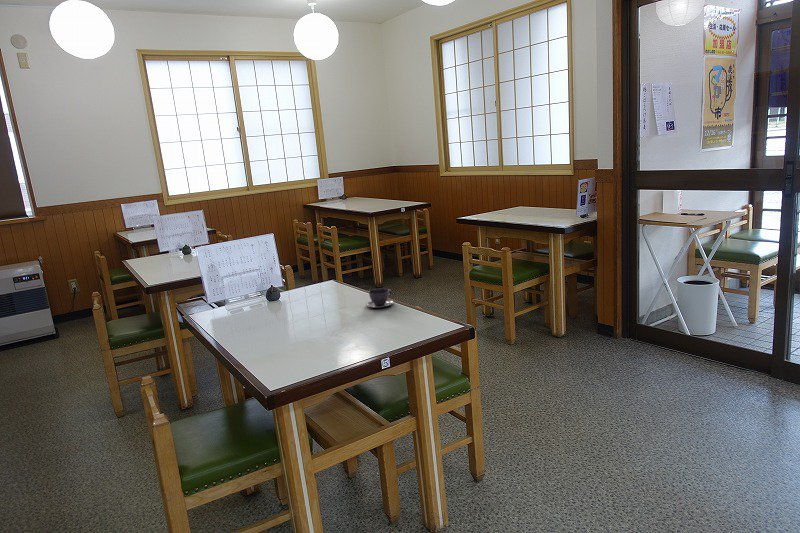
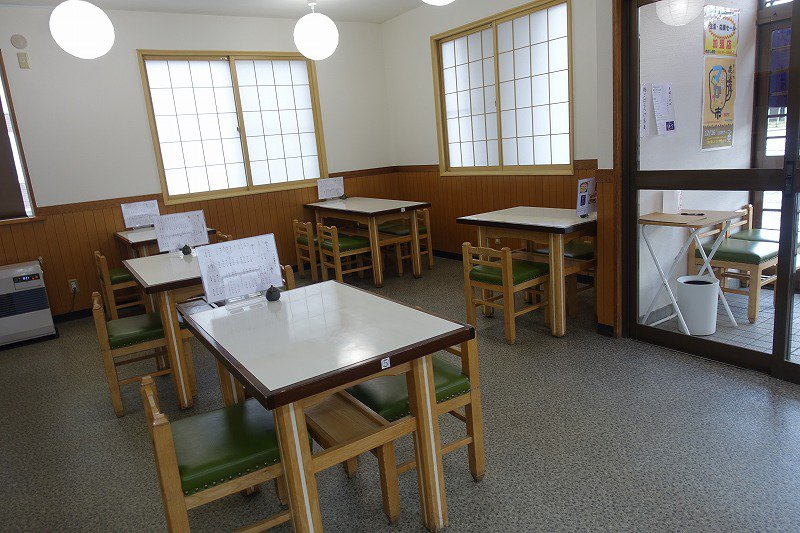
- teacup [365,288,395,309]
